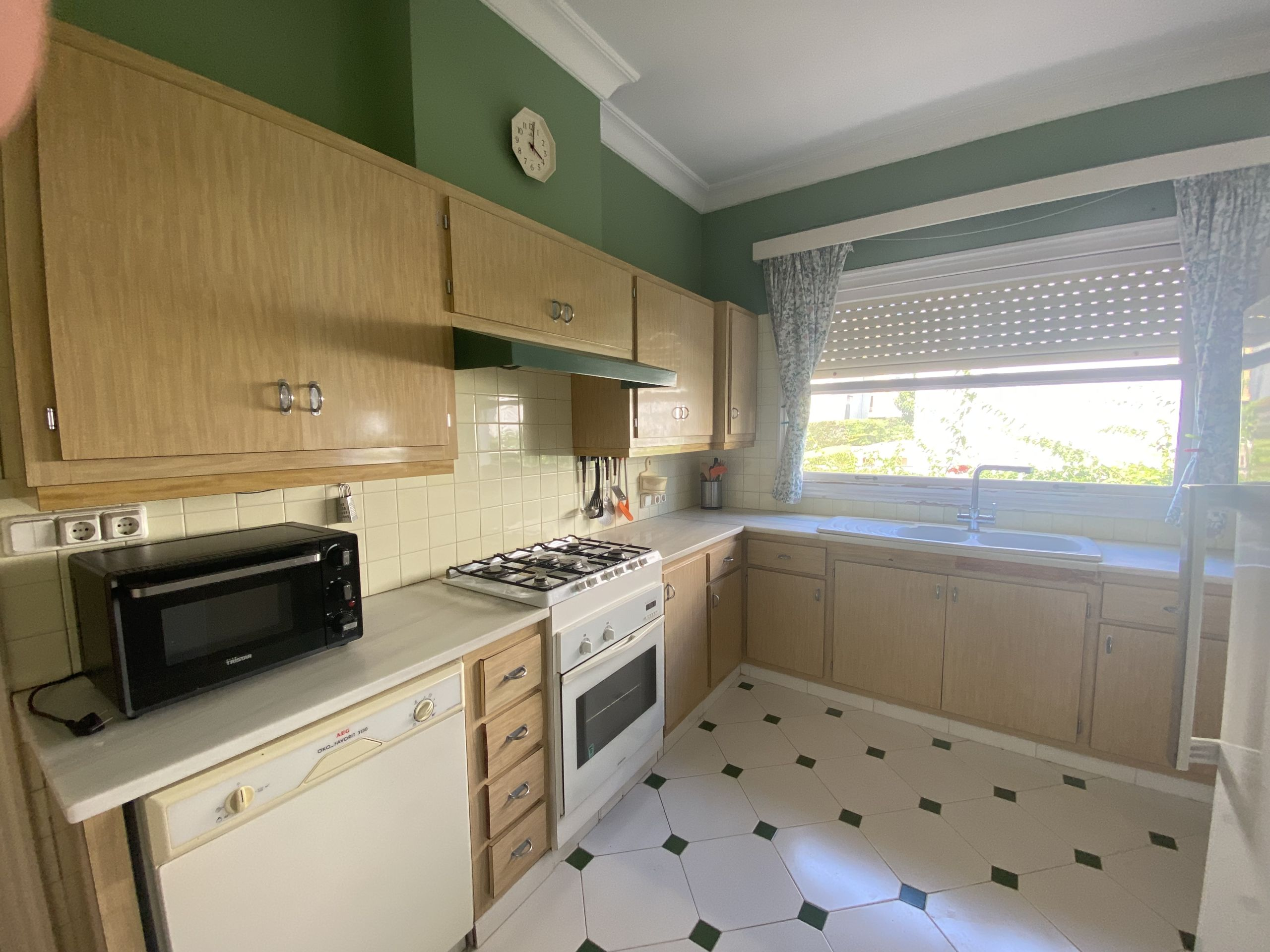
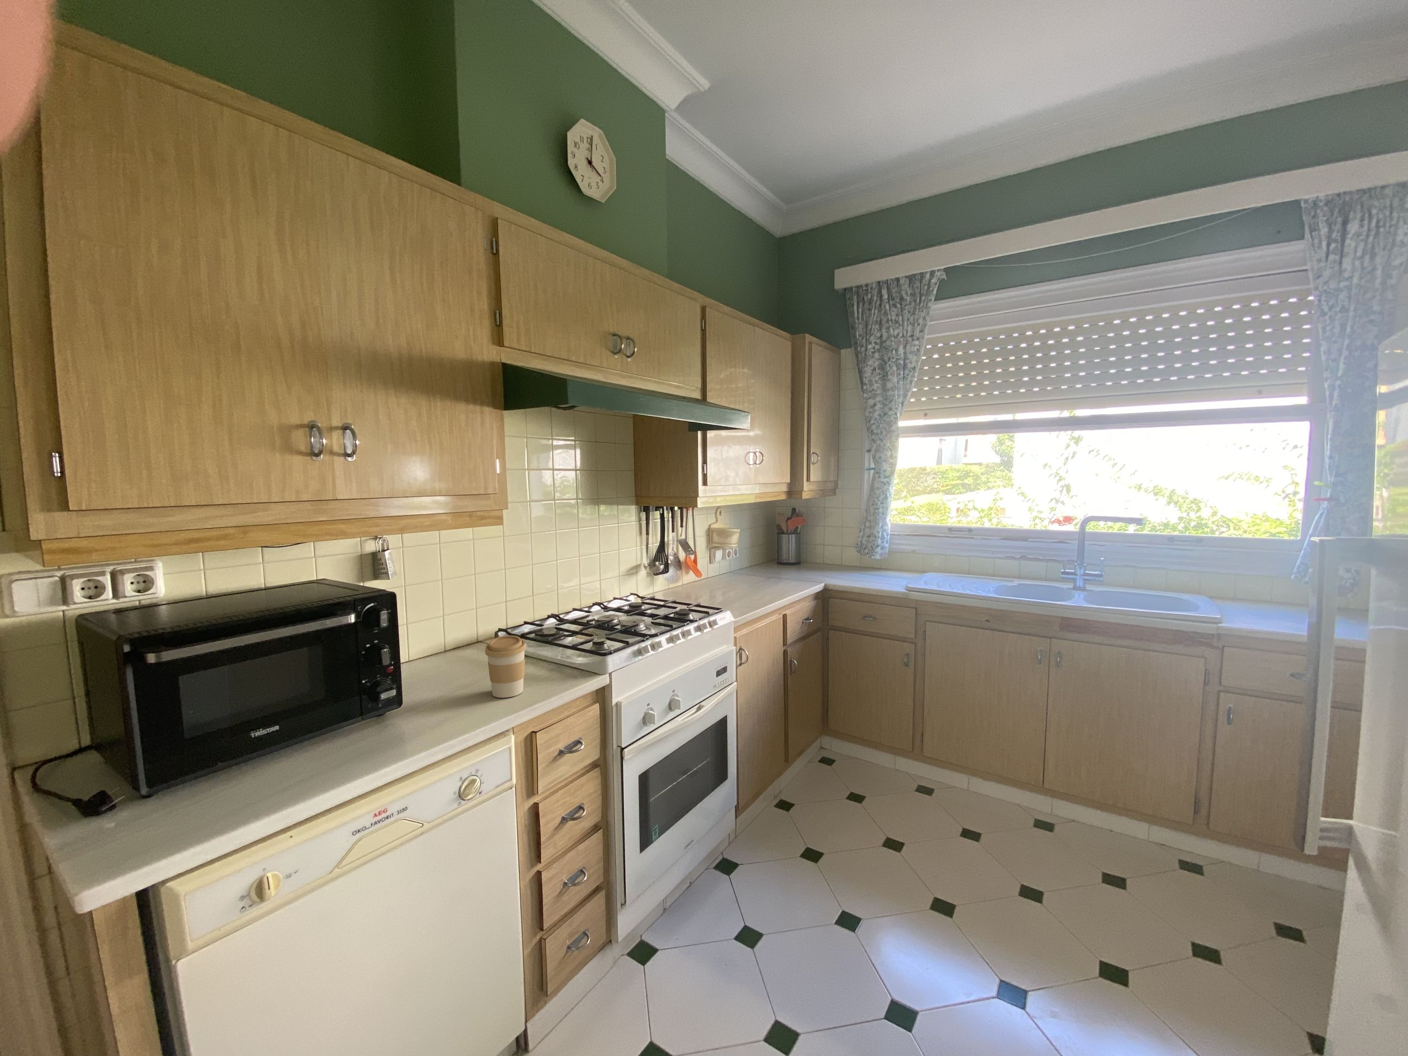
+ coffee cup [484,636,527,699]
